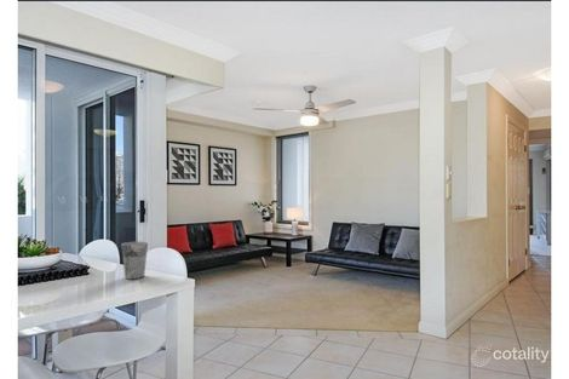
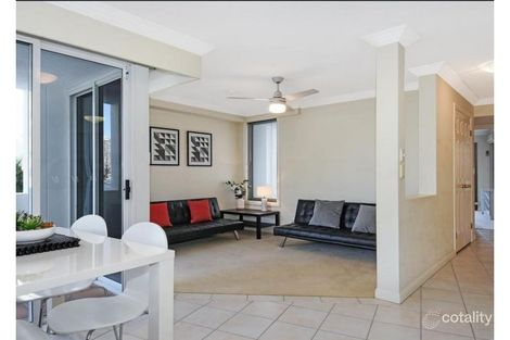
- cup [120,241,149,280]
